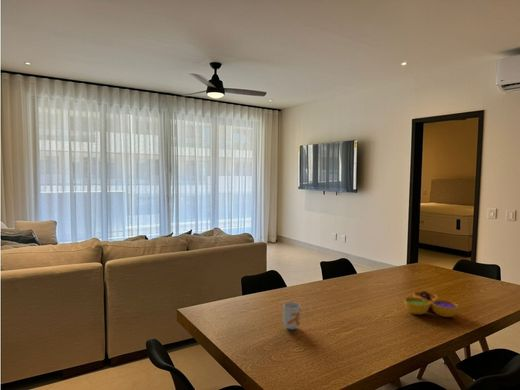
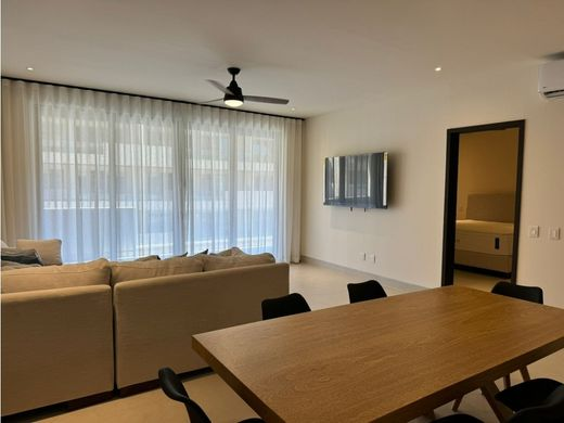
- mug [282,301,301,331]
- decorative bowl [403,290,459,318]
